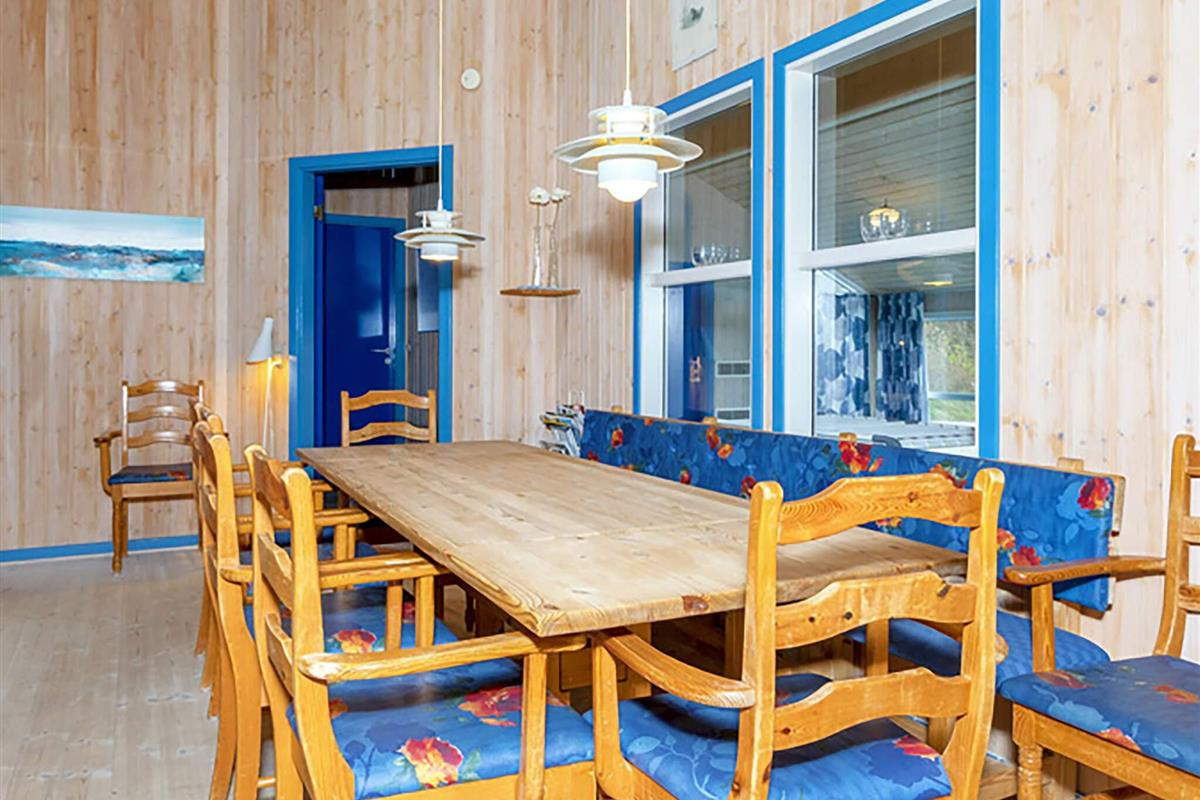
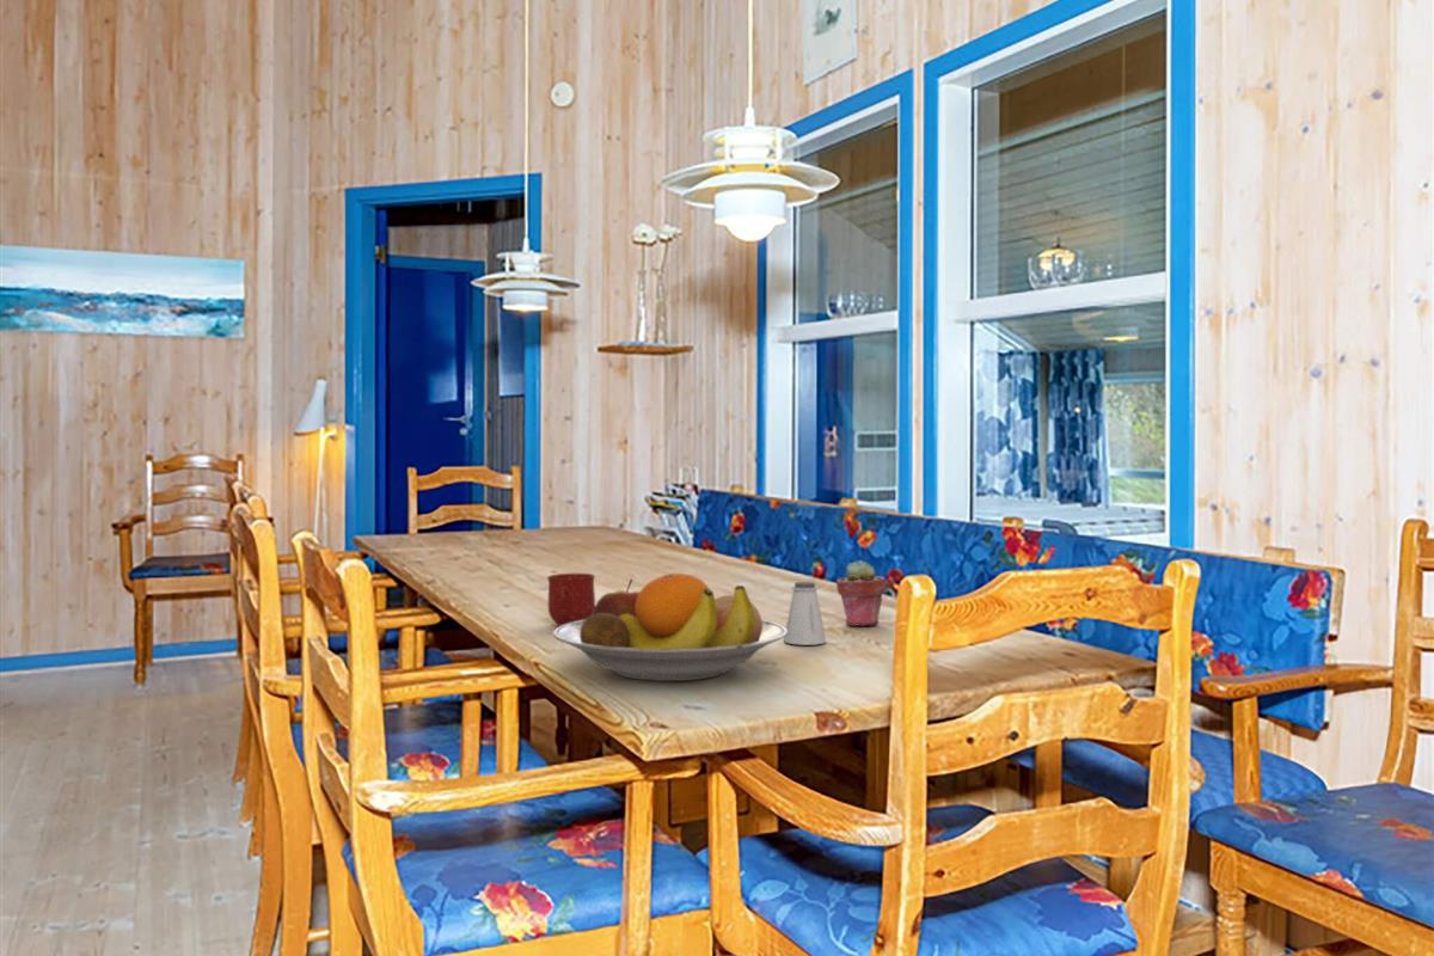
+ potted succulent [835,559,887,627]
+ mug [546,572,596,627]
+ fruit bowl [552,572,788,682]
+ saltshaker [783,581,827,646]
